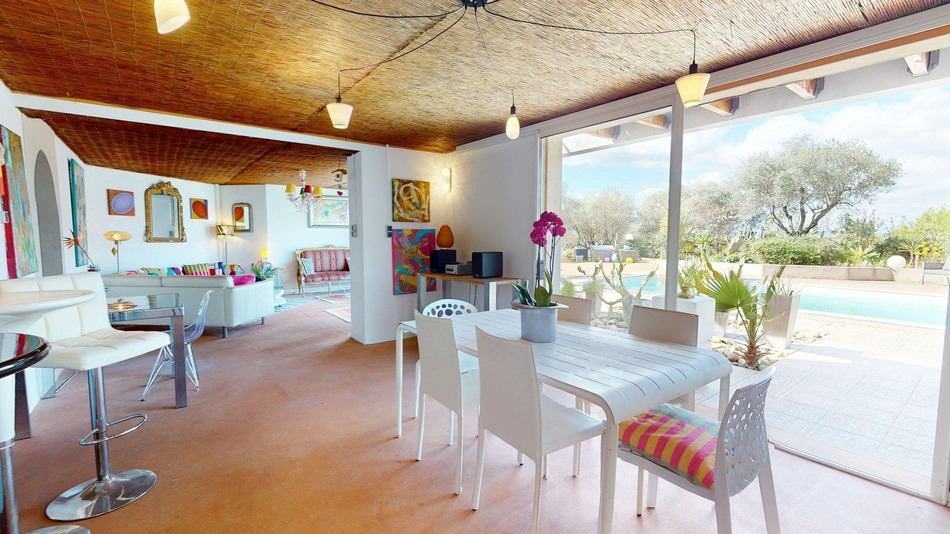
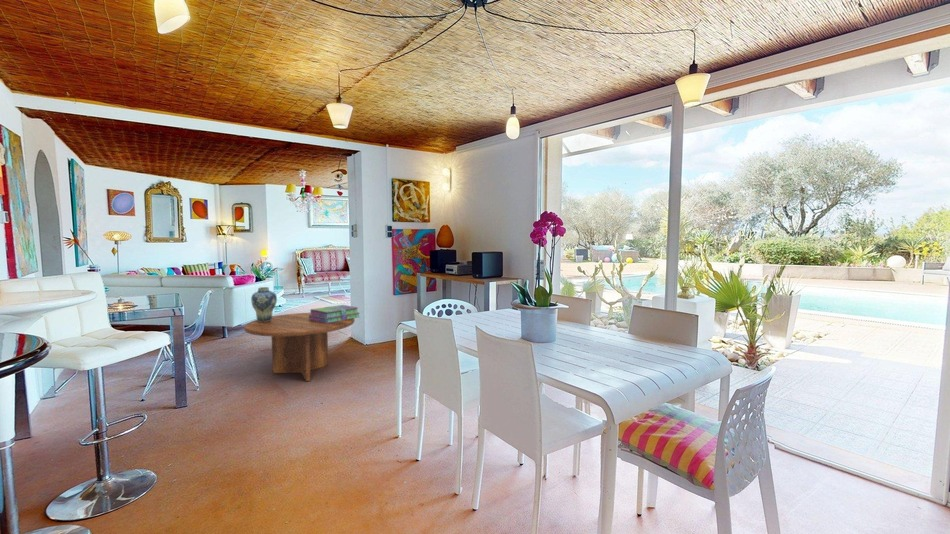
+ coffee table [243,312,356,382]
+ vase [250,286,278,322]
+ stack of books [309,304,360,323]
